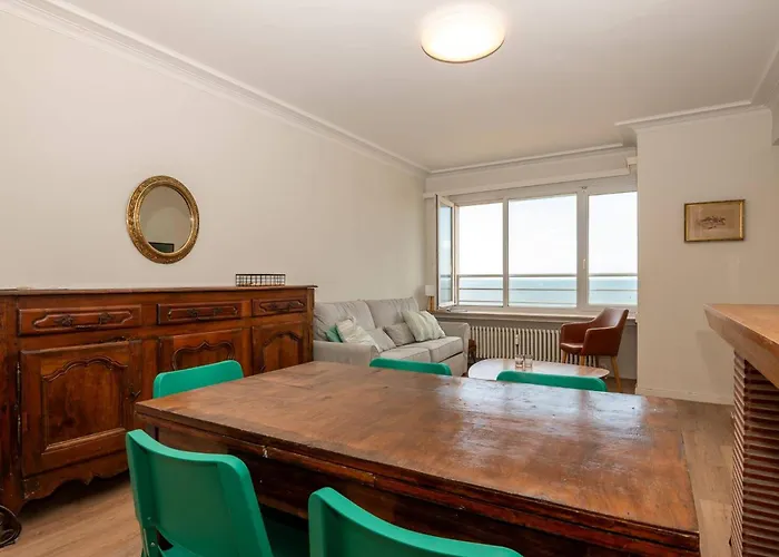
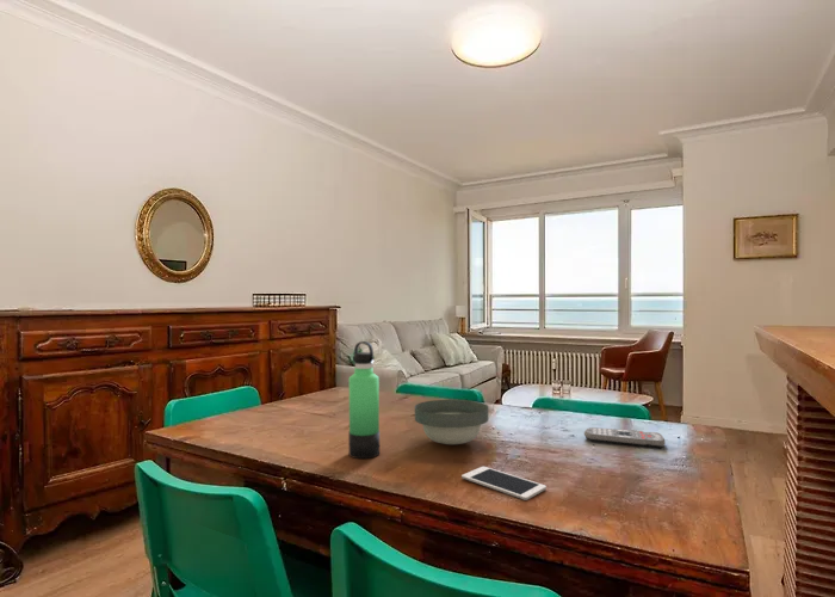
+ bowl [414,399,490,445]
+ remote control [583,426,666,449]
+ thermos bottle [347,340,381,460]
+ cell phone [460,466,548,501]
